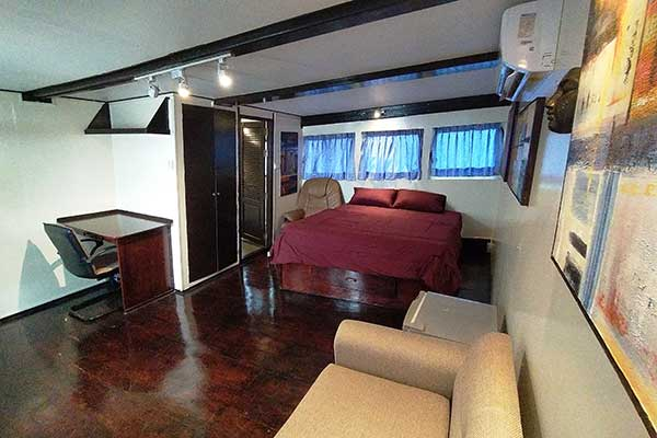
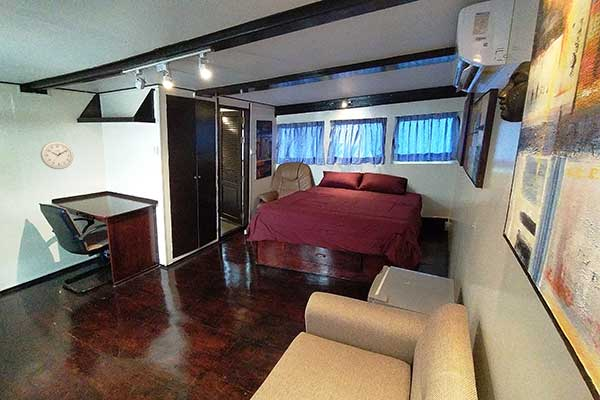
+ wall clock [40,140,74,170]
